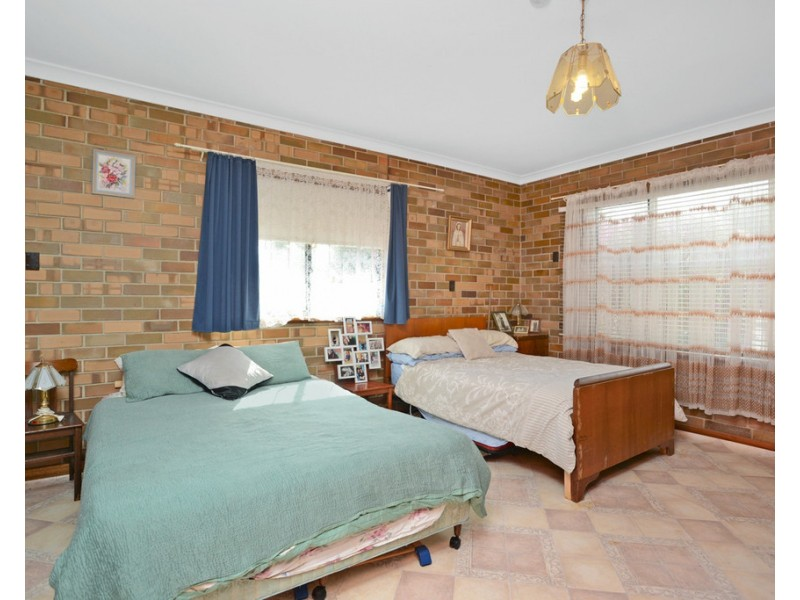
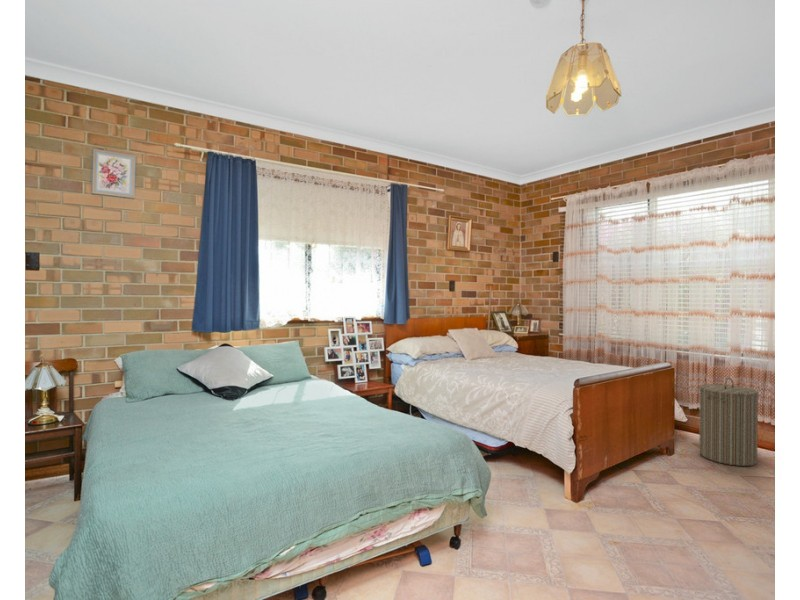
+ laundry hamper [698,377,759,467]
